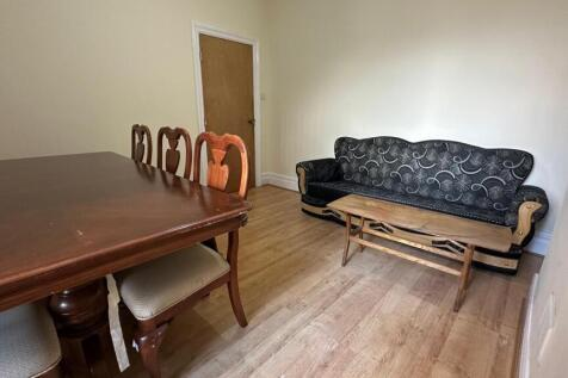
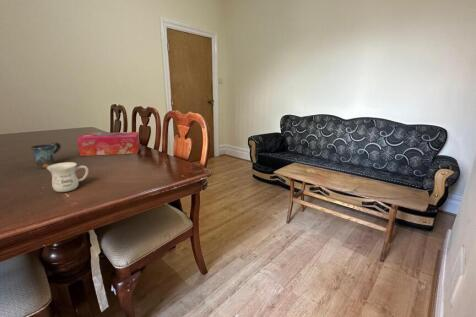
+ tissue box [76,131,141,157]
+ mug [46,161,89,193]
+ mug [30,141,62,169]
